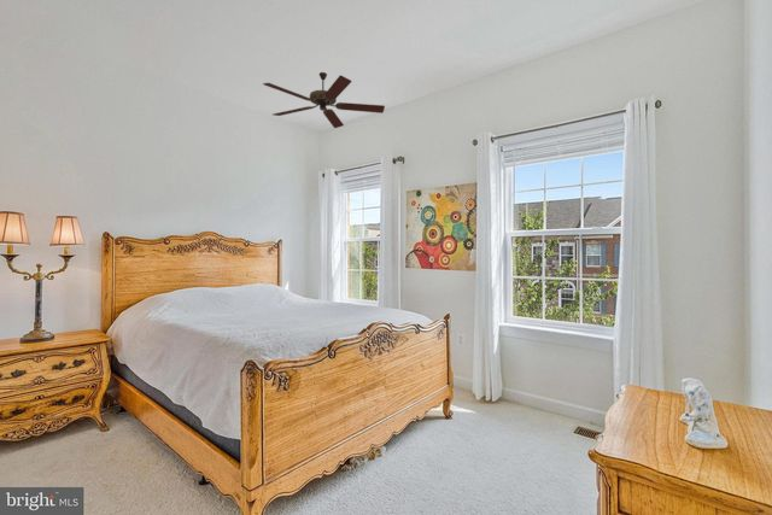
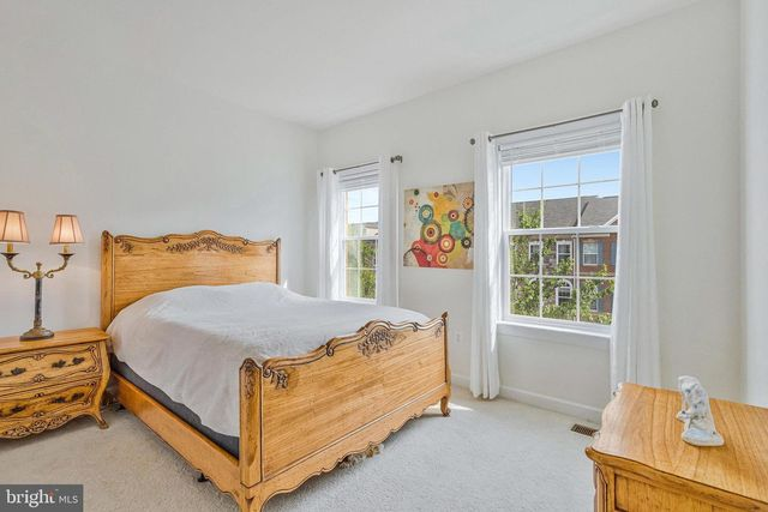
- ceiling fan [262,71,386,129]
